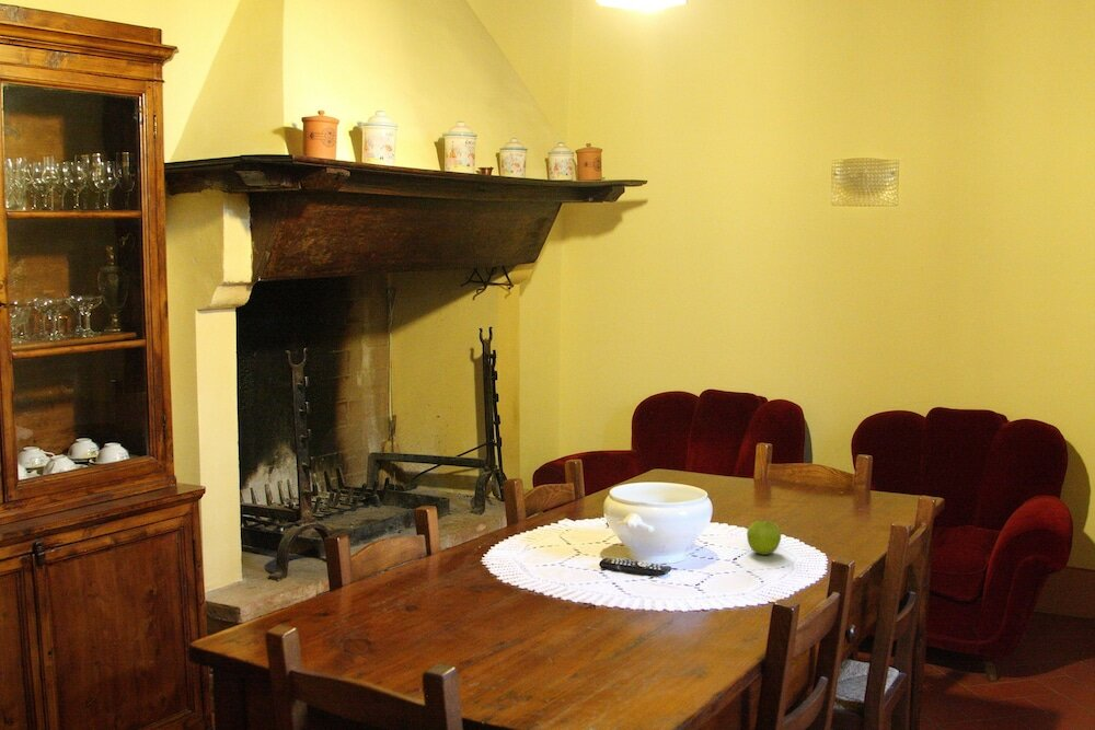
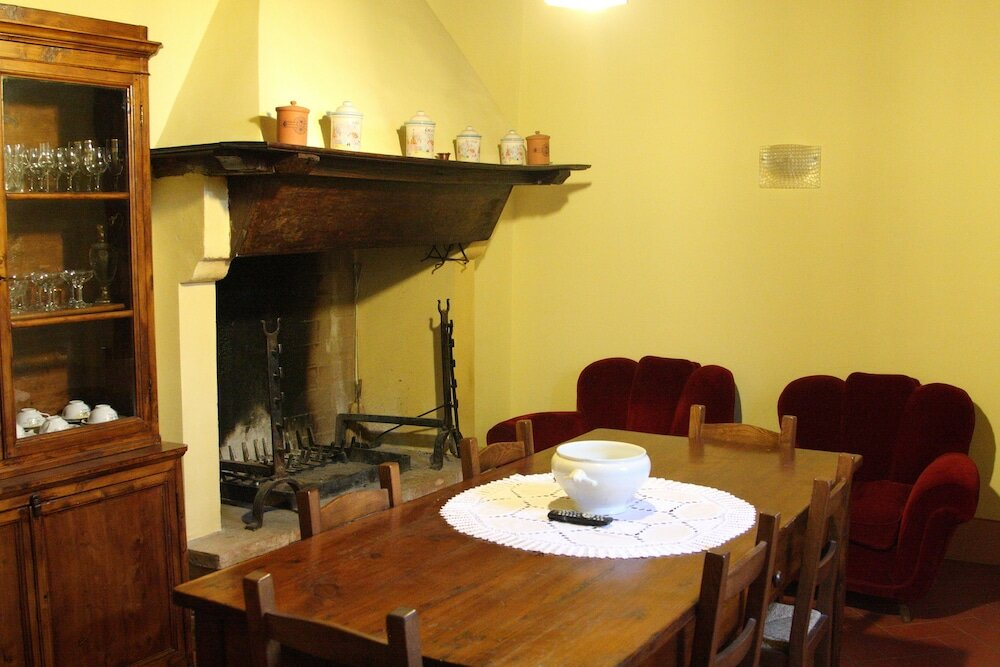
- fruit [746,520,782,556]
